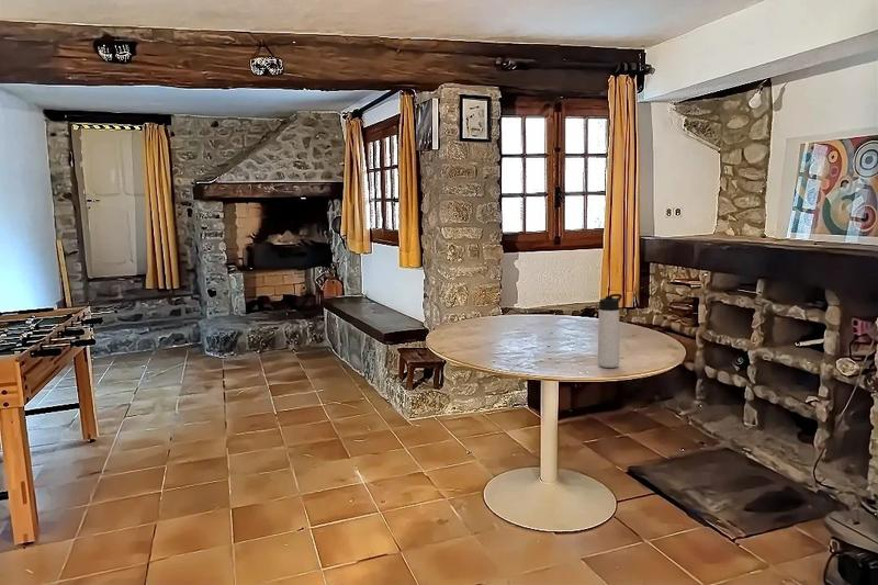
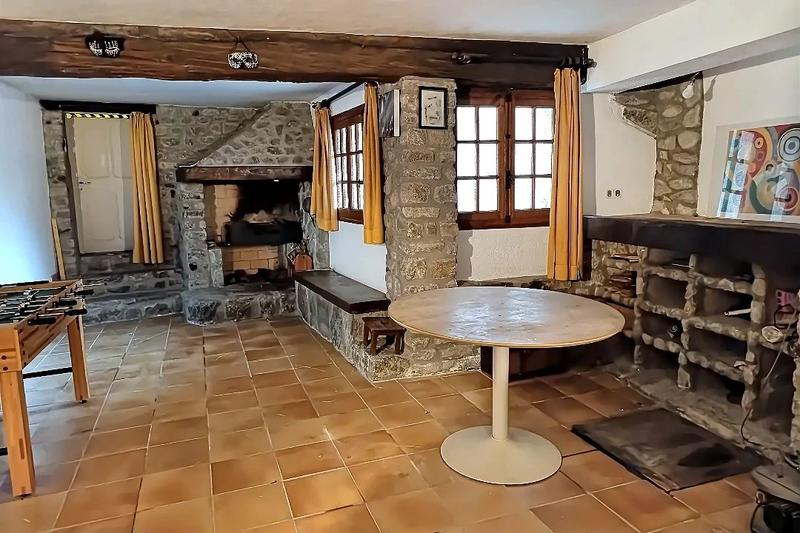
- thermos bottle [597,293,623,369]
